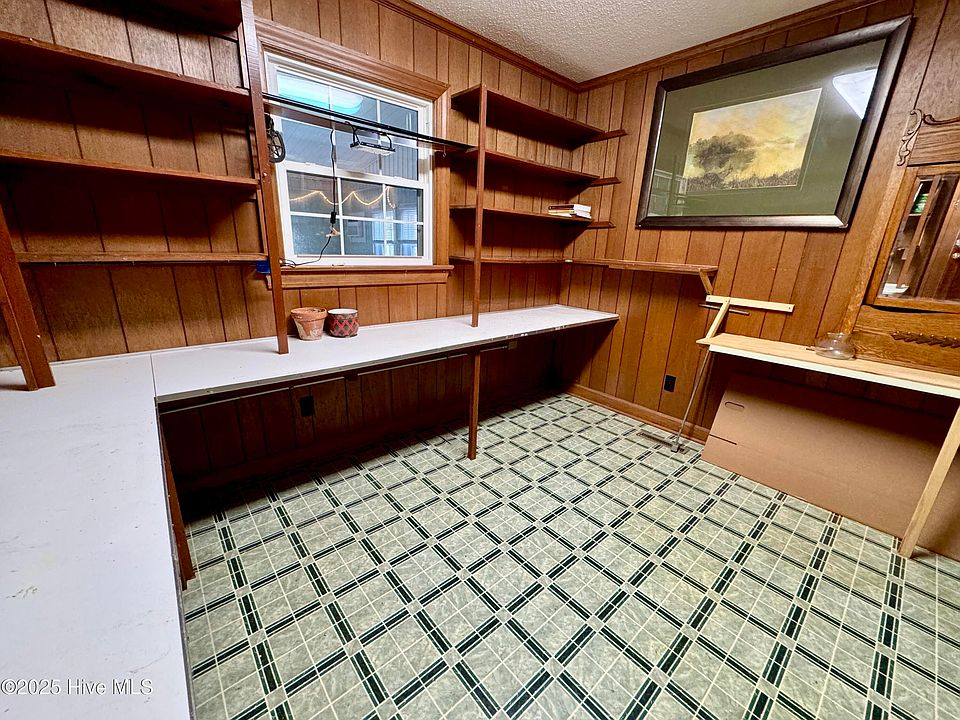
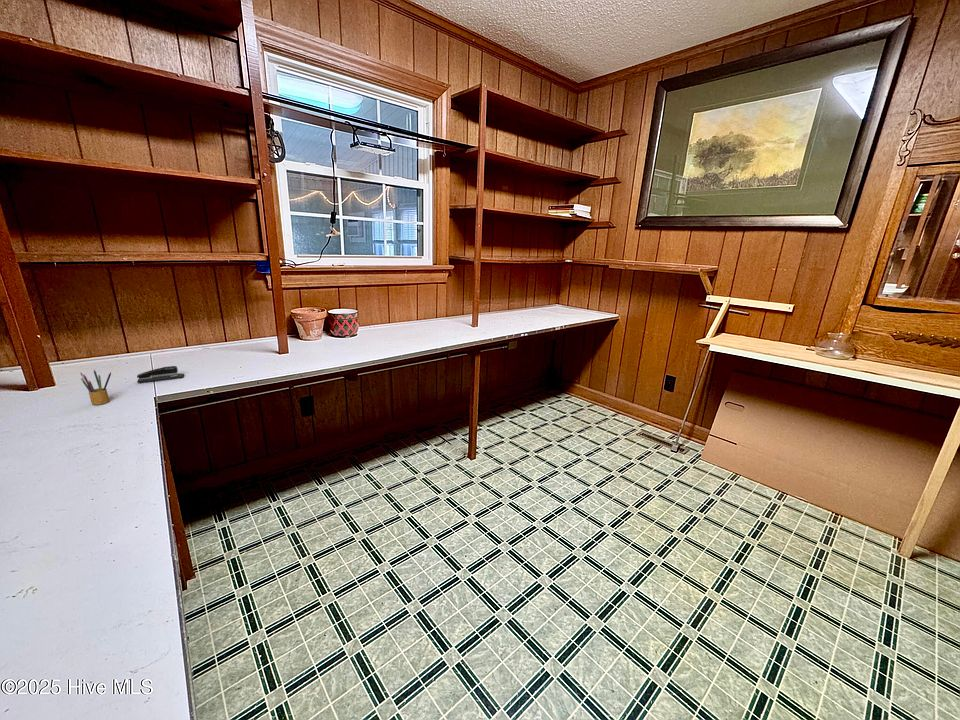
+ stapler [136,365,185,384]
+ pencil box [79,369,112,406]
